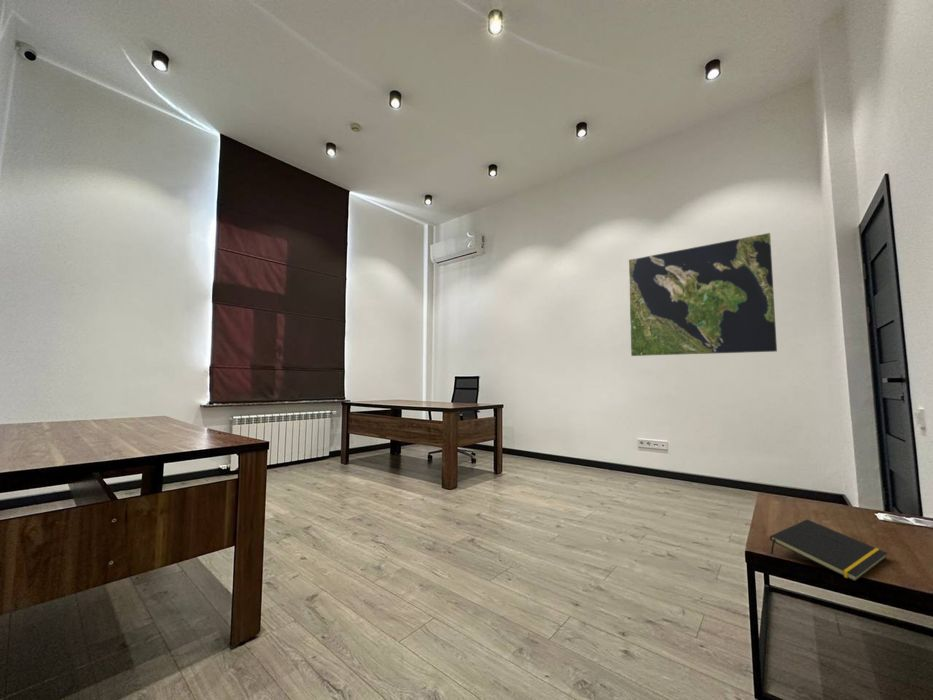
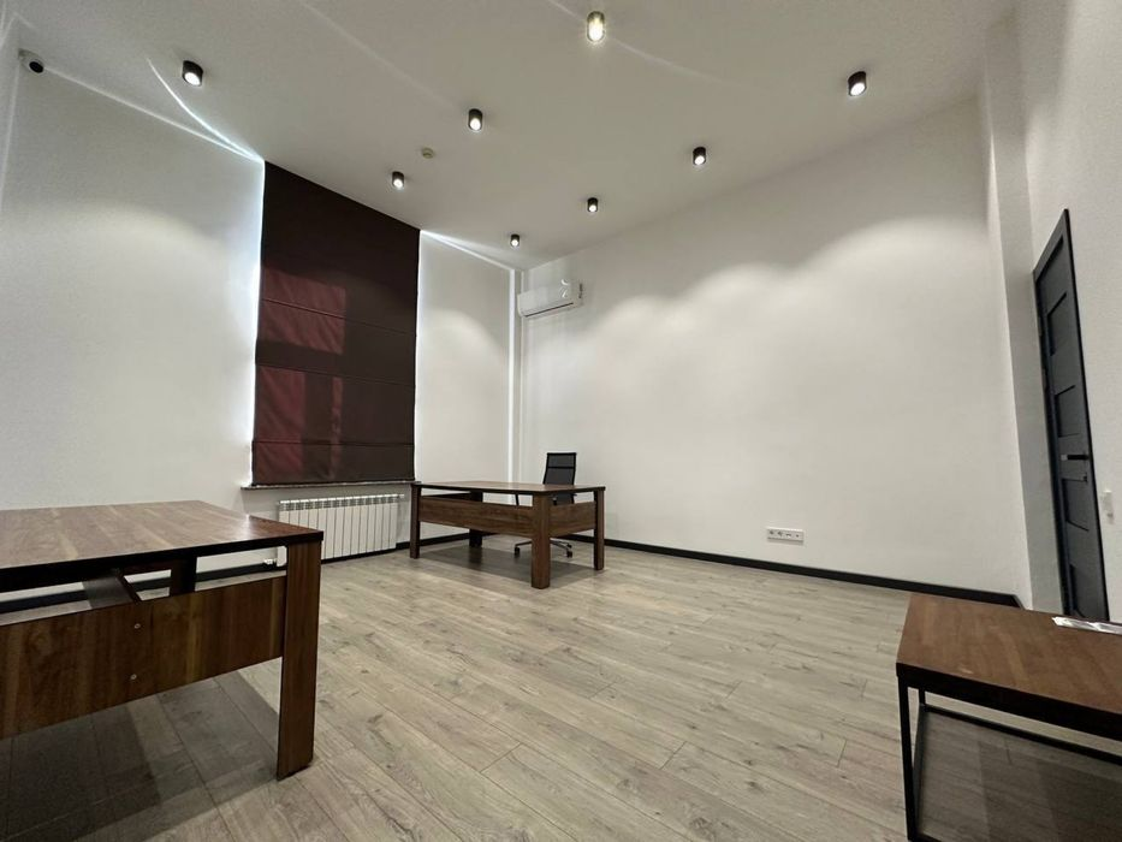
- world map [628,232,778,357]
- notepad [769,518,888,582]
